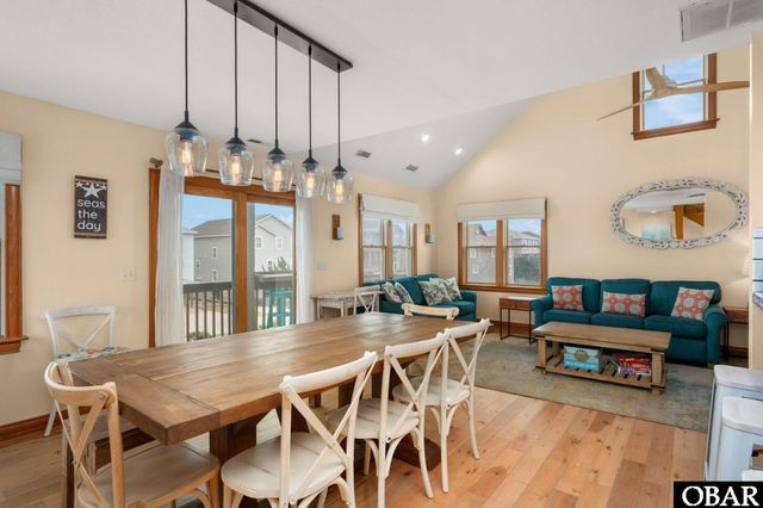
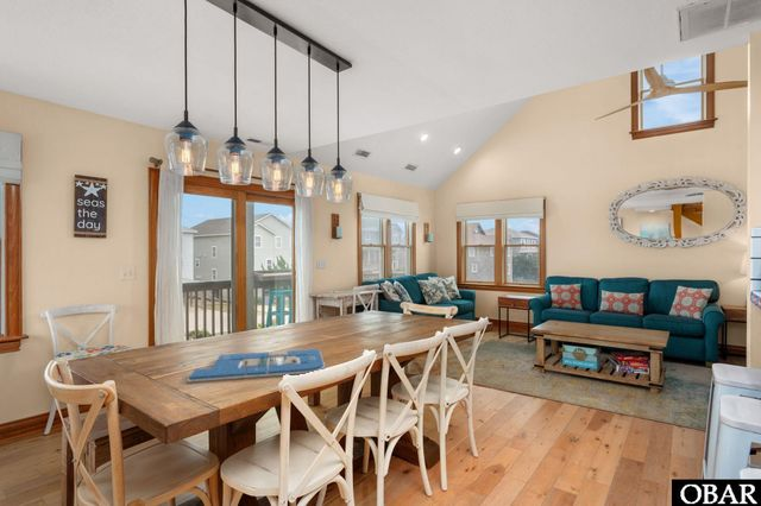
+ board game [185,348,326,384]
